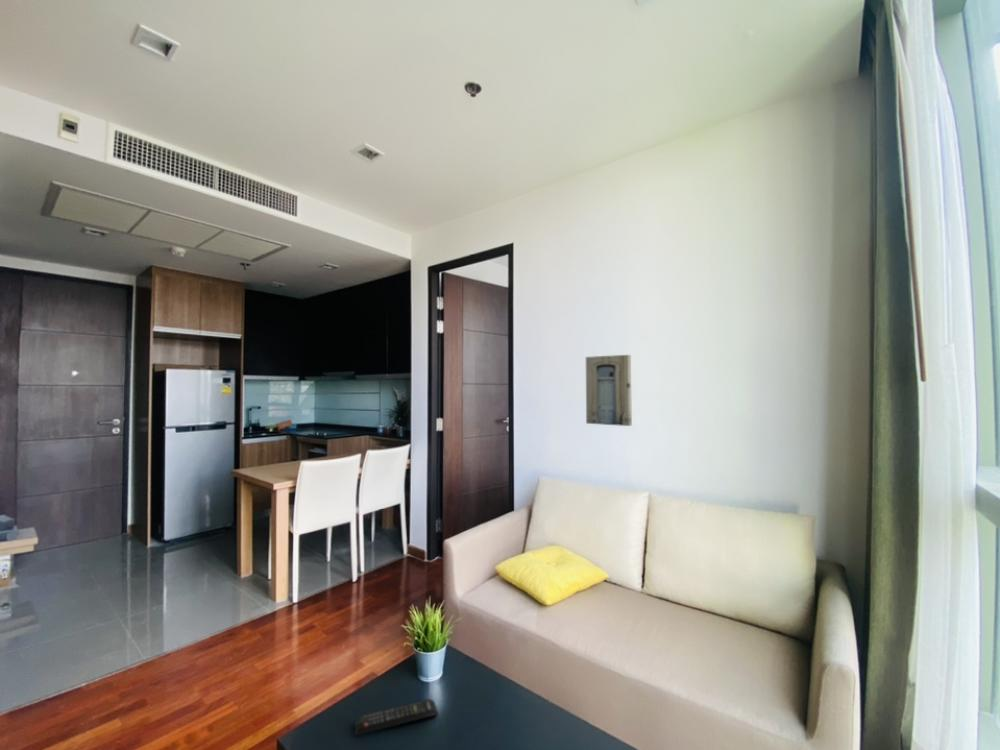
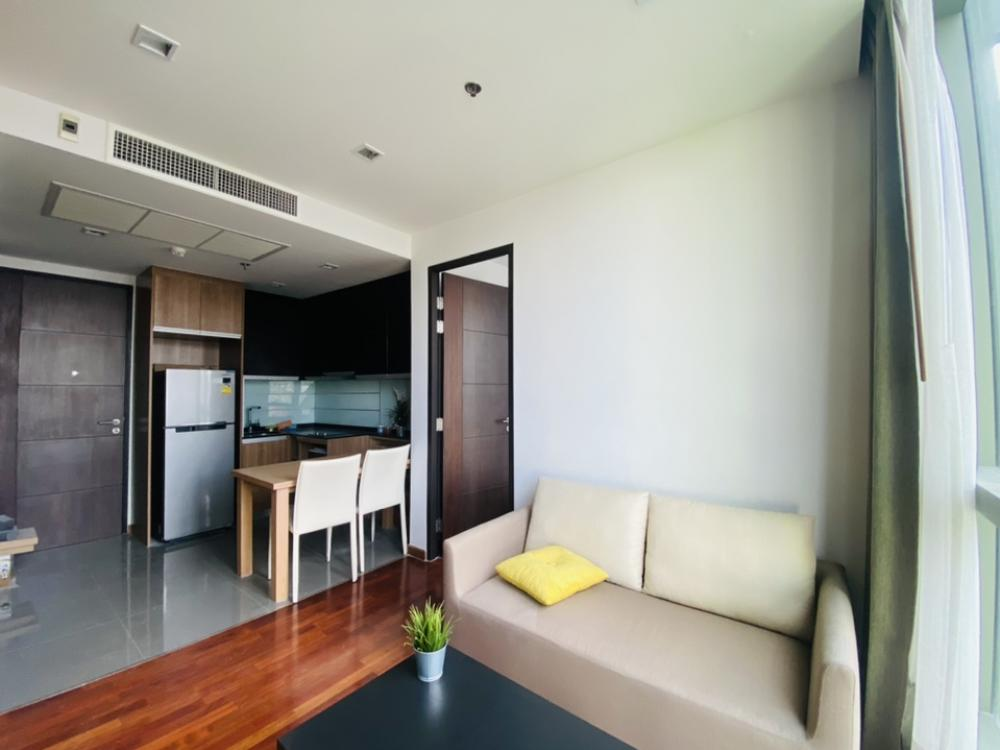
- wall art [585,354,633,427]
- remote control [354,698,439,737]
